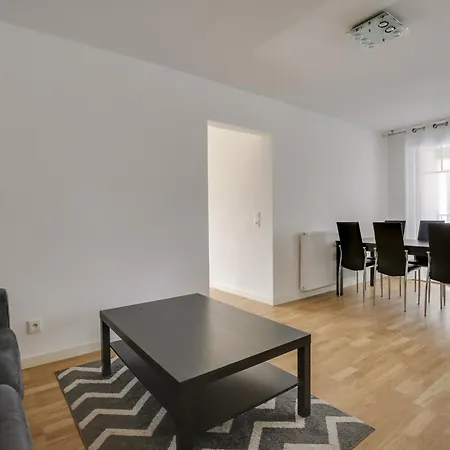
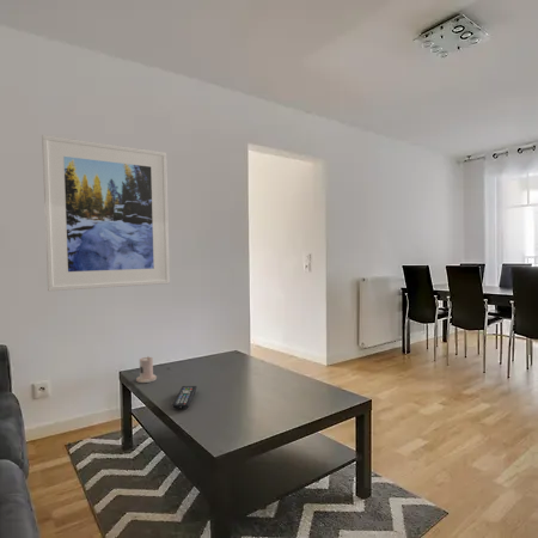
+ remote control [172,385,197,410]
+ candle [135,355,158,384]
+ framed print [41,134,171,292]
